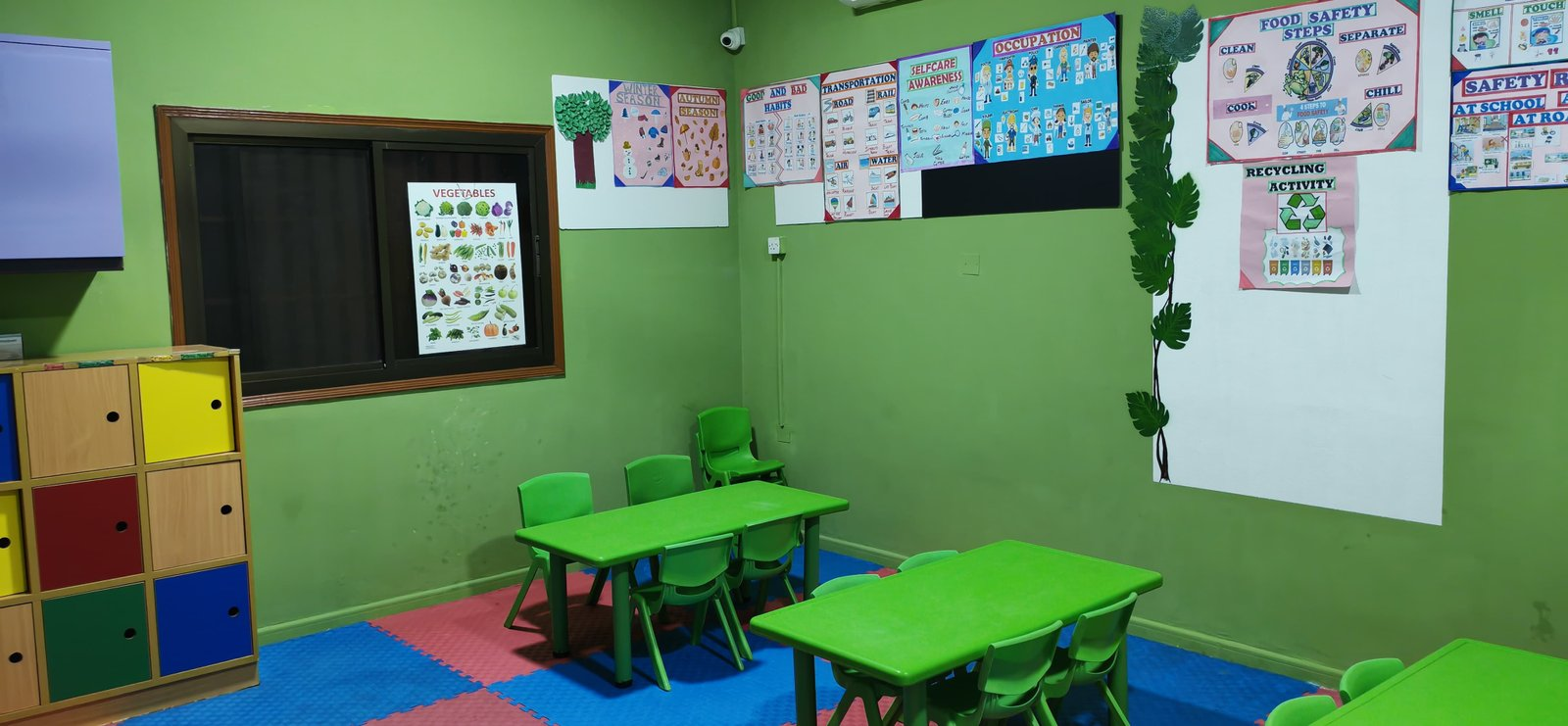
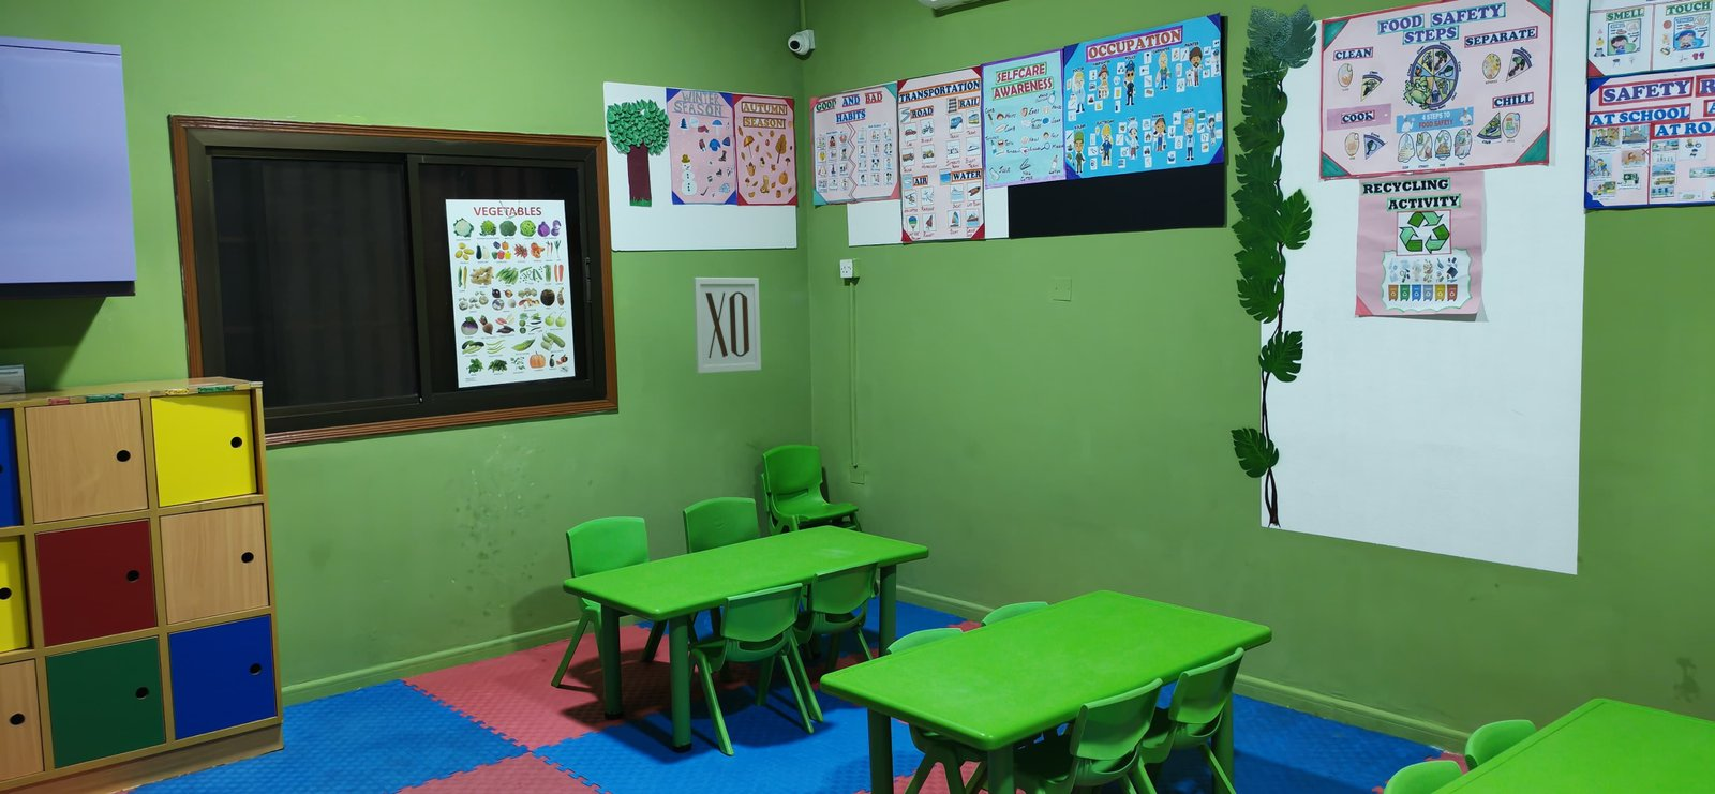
+ wall art [692,277,762,375]
